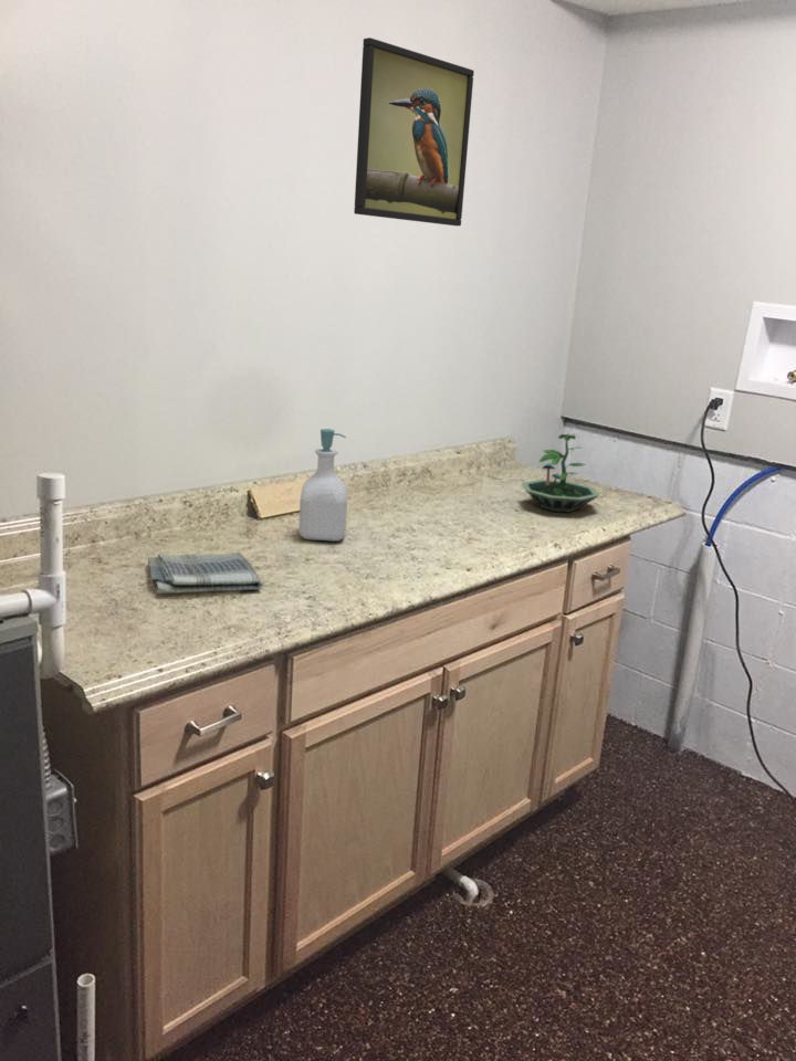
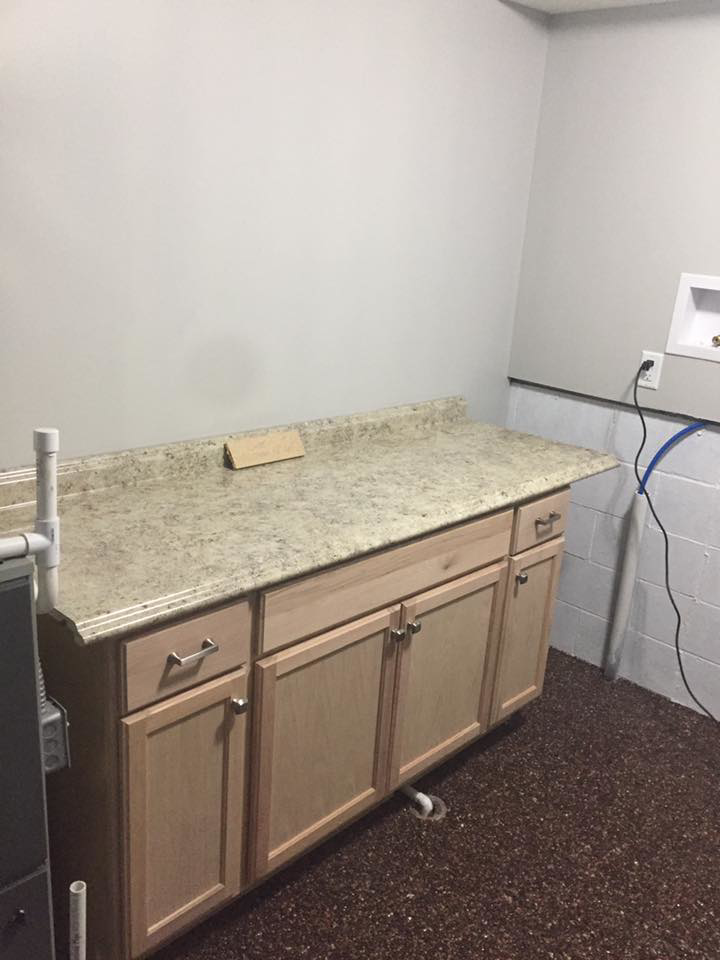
- terrarium [521,432,600,514]
- dish towel [147,551,264,595]
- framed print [353,36,475,227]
- soap bottle [297,428,348,542]
